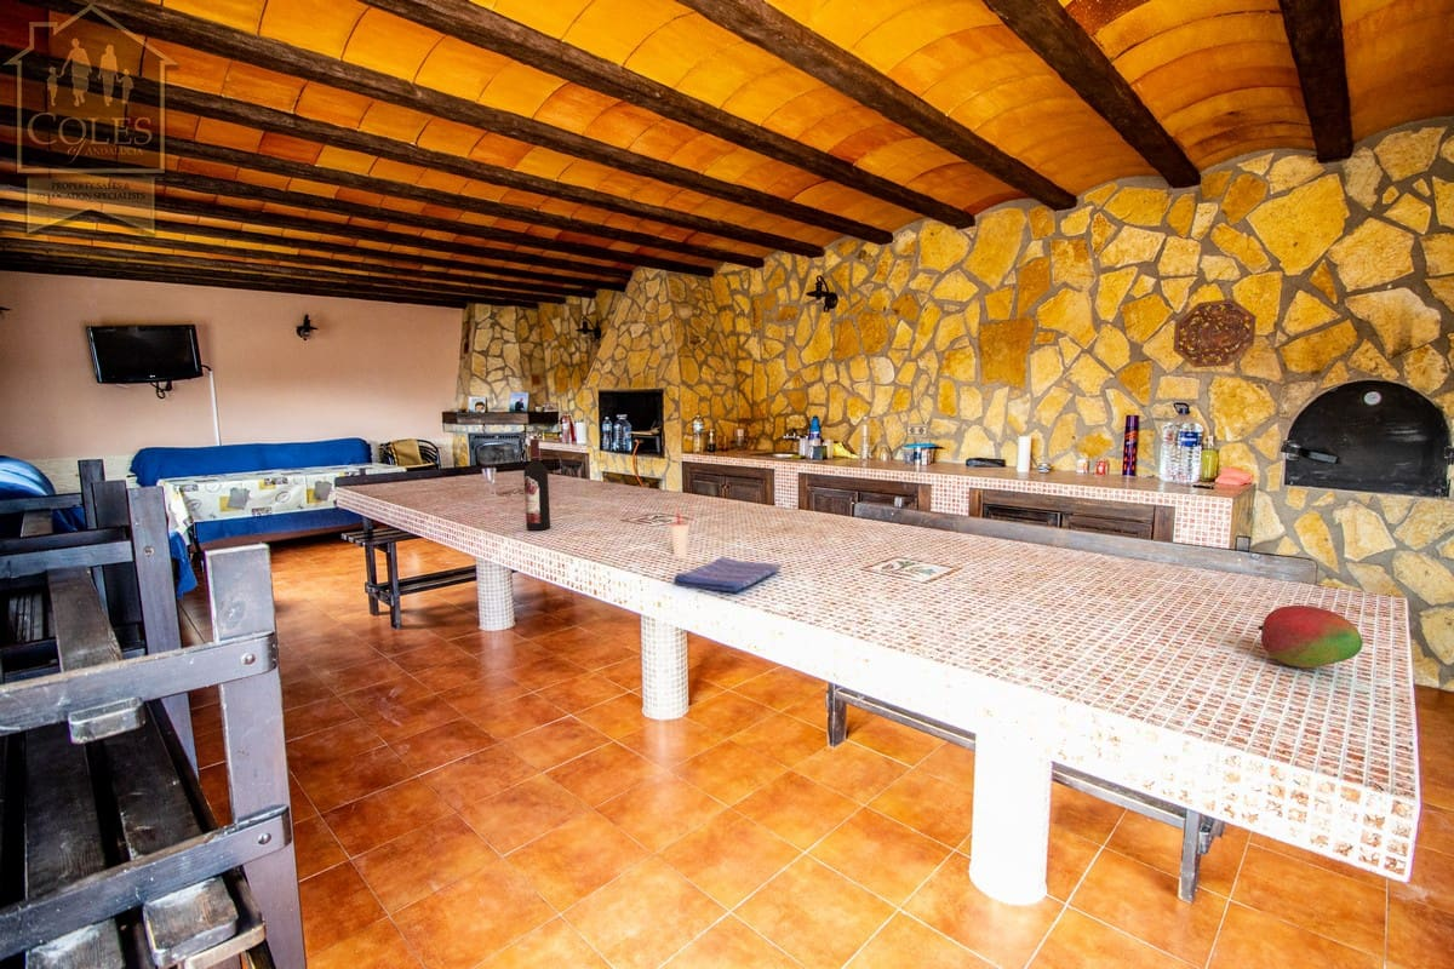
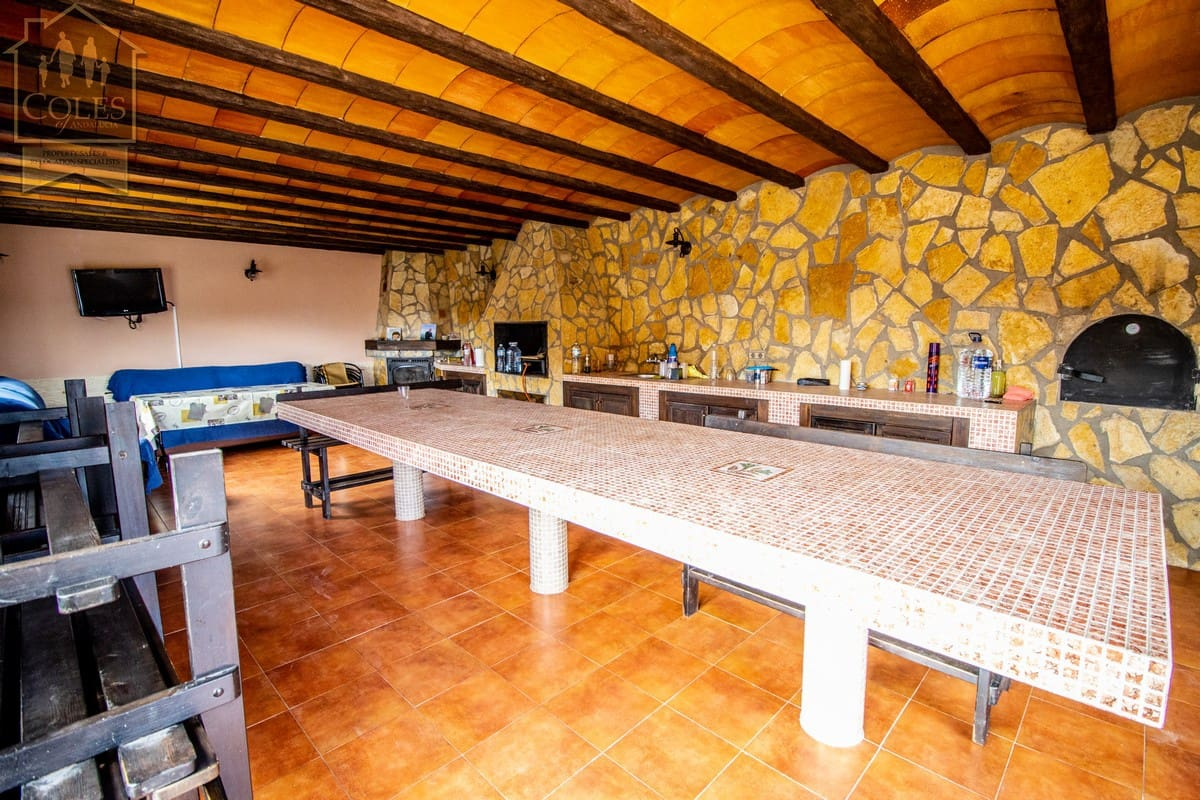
- dish towel [672,556,783,594]
- wine bottle [522,438,551,532]
- decorative platter [1172,298,1258,368]
- cup [669,511,691,558]
- fruit [1256,604,1363,669]
